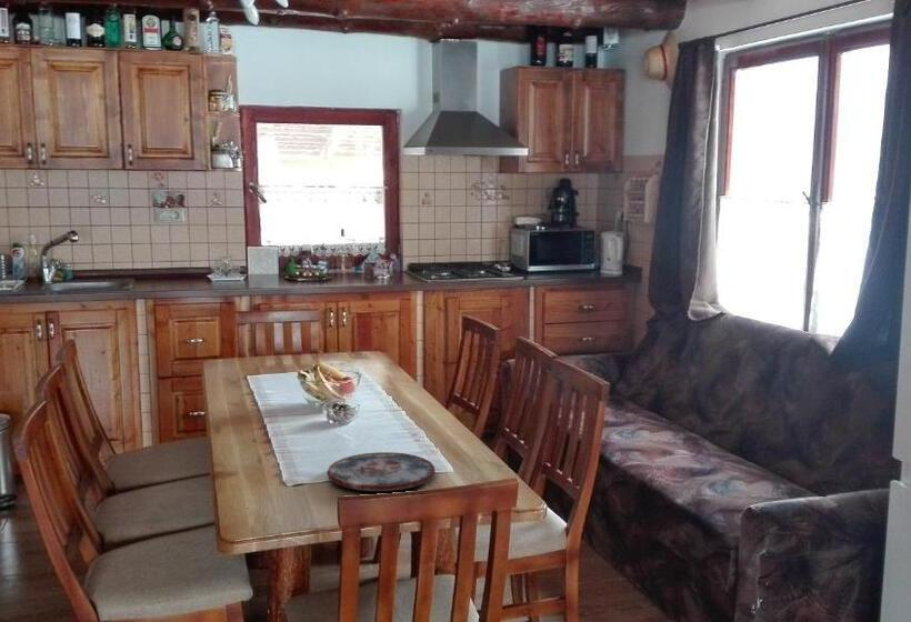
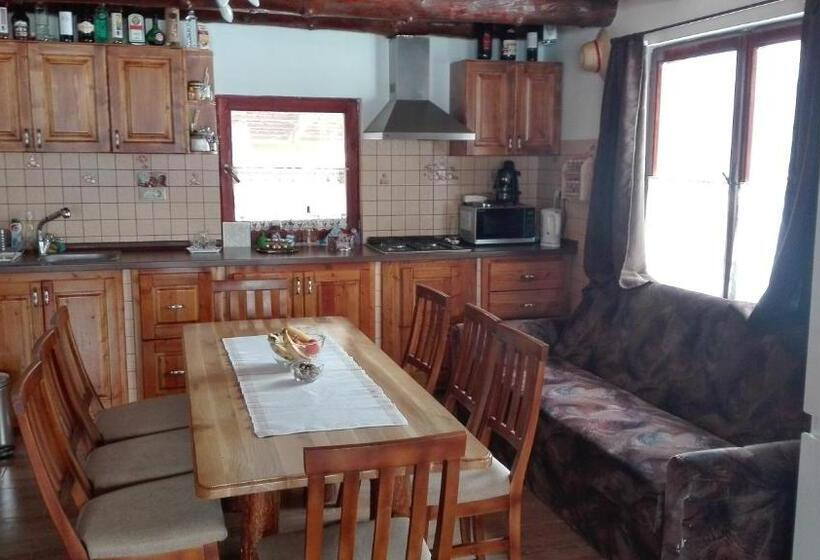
- plate [327,451,436,492]
